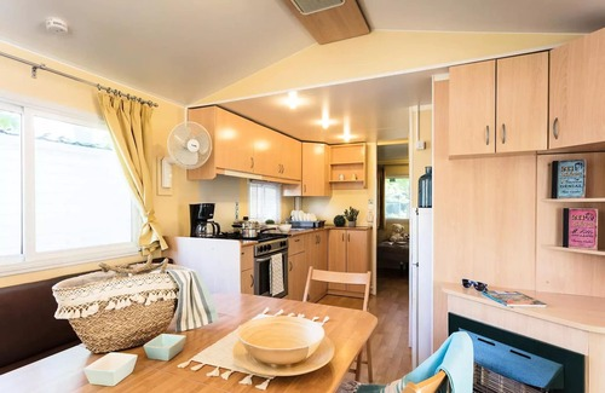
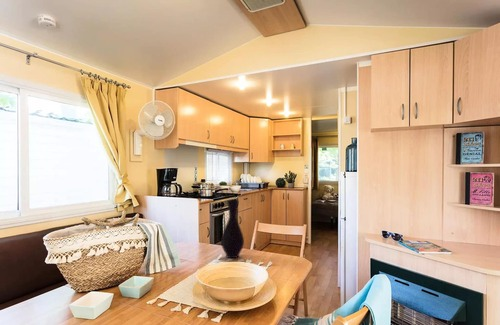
+ vase [220,199,245,259]
